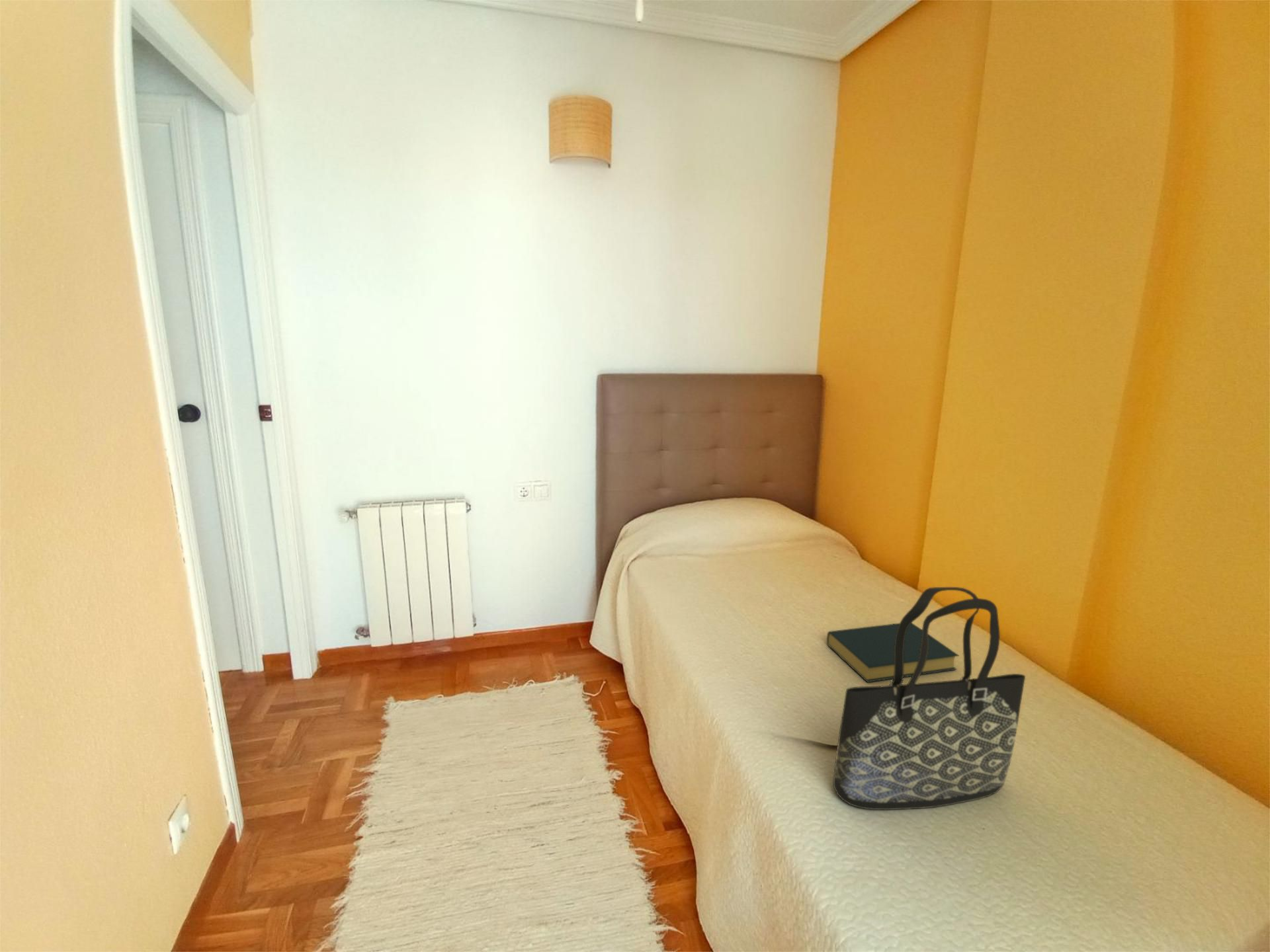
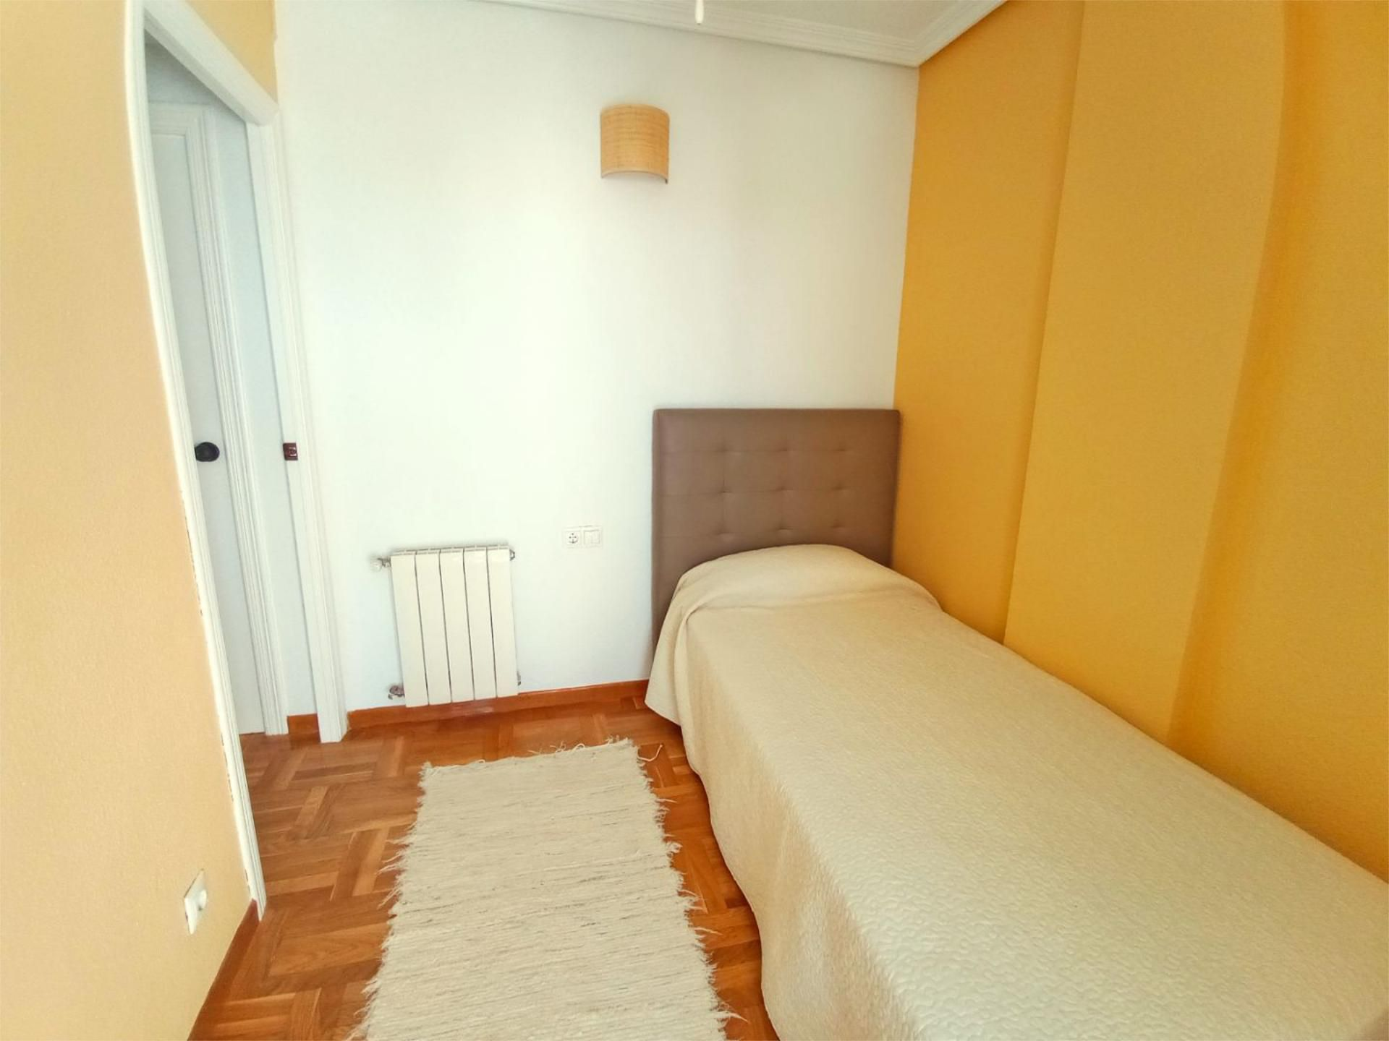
- tote bag [833,586,1026,811]
- hardback book [826,622,960,683]
